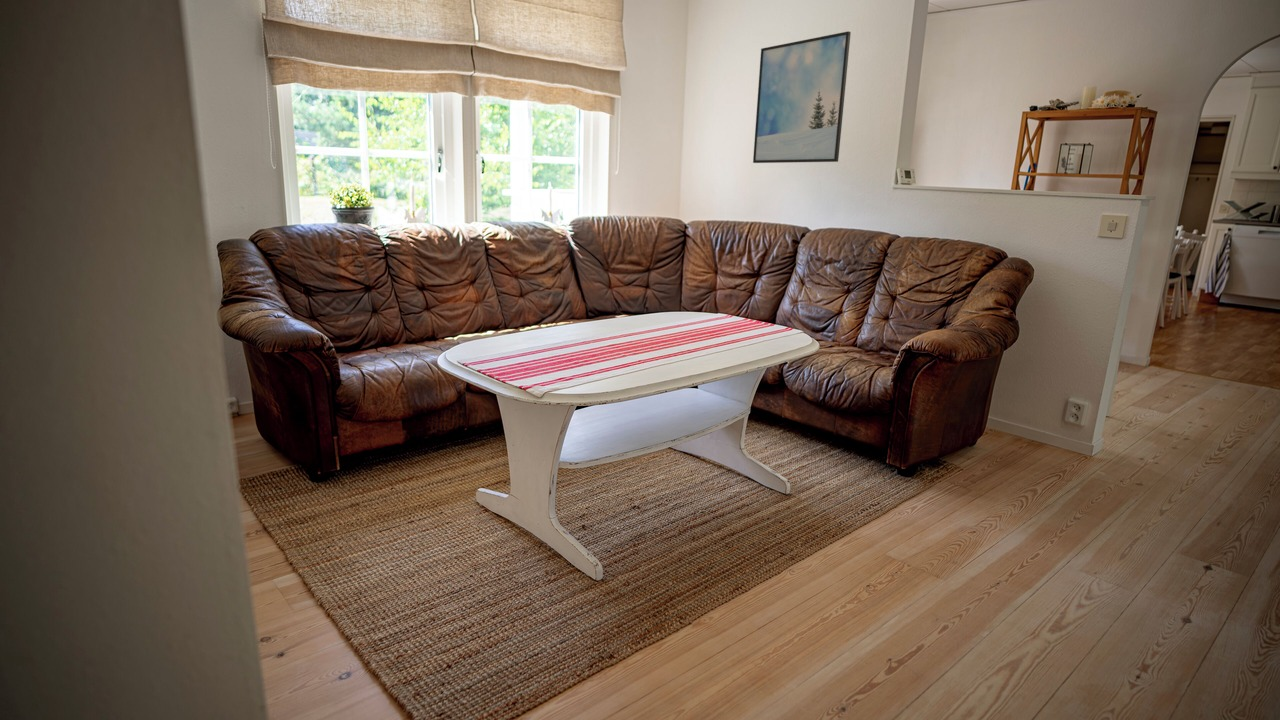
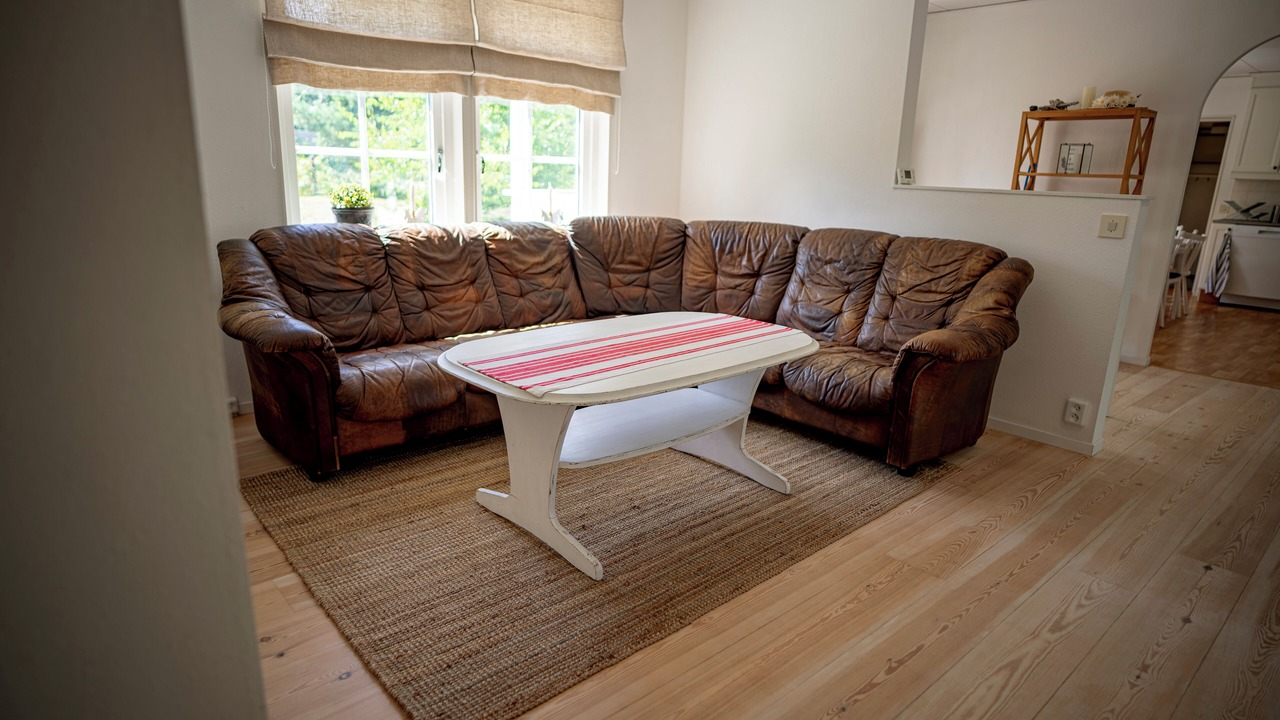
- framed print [752,30,852,164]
